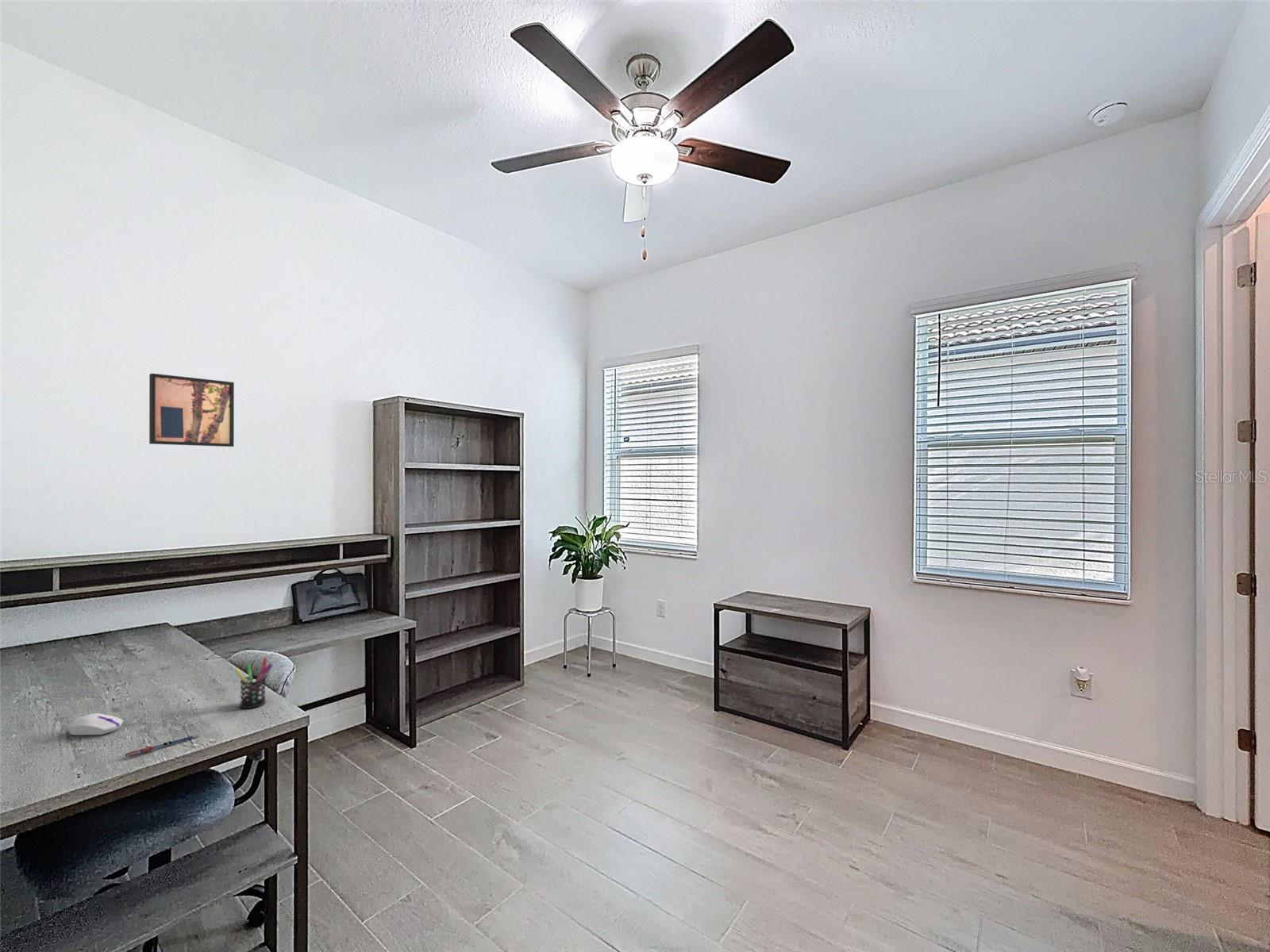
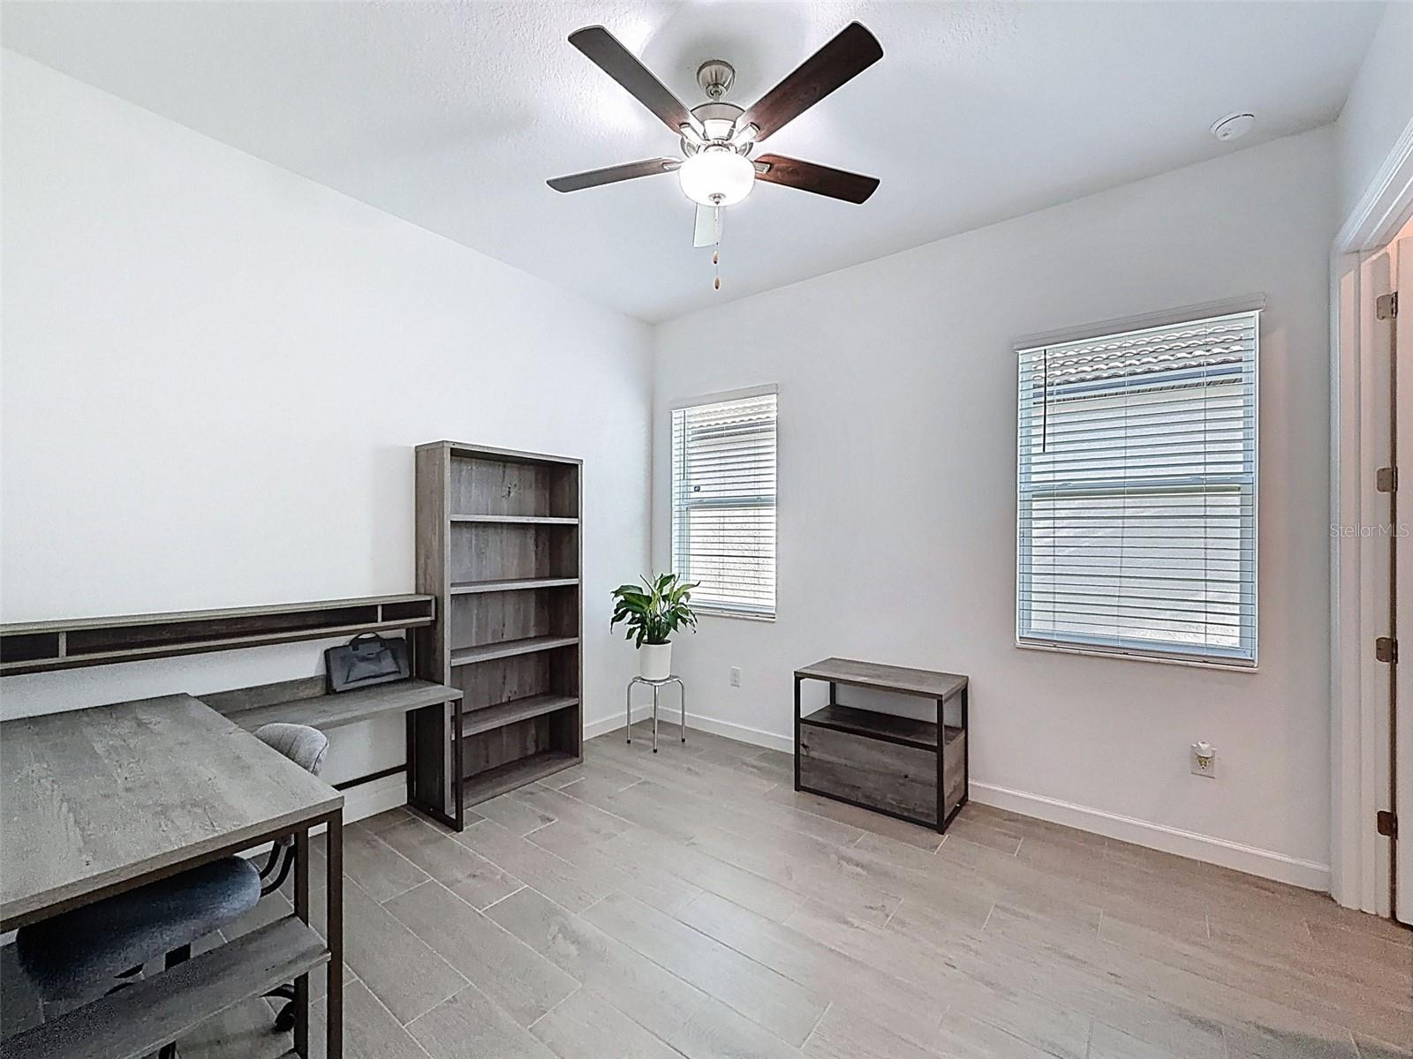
- pen holder [234,657,273,709]
- wall art [148,373,235,447]
- pen [125,734,199,758]
- computer mouse [67,712,124,736]
